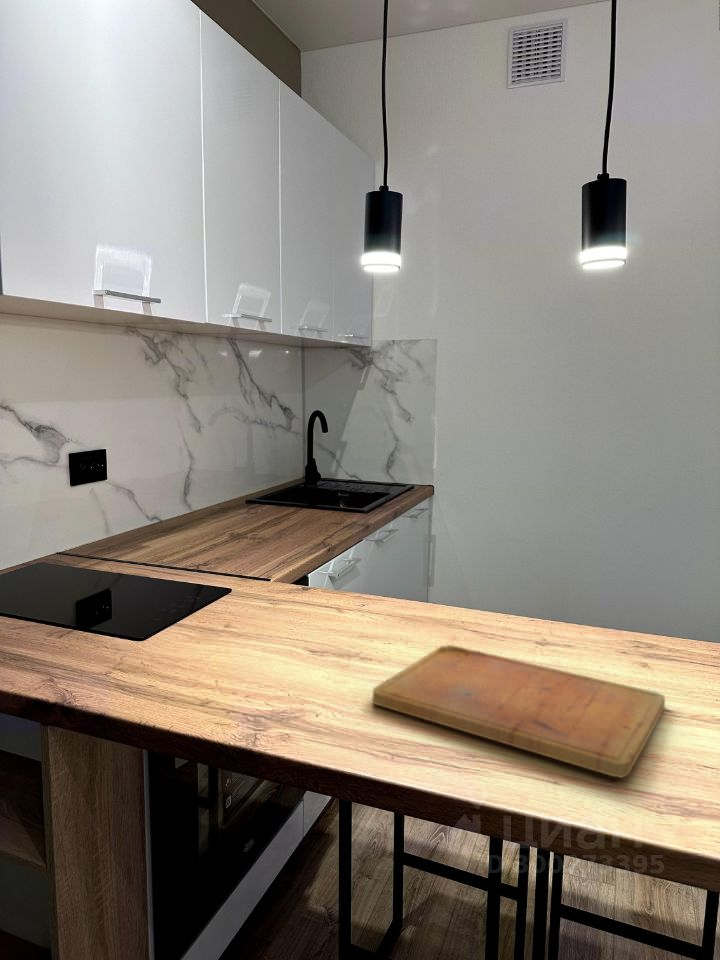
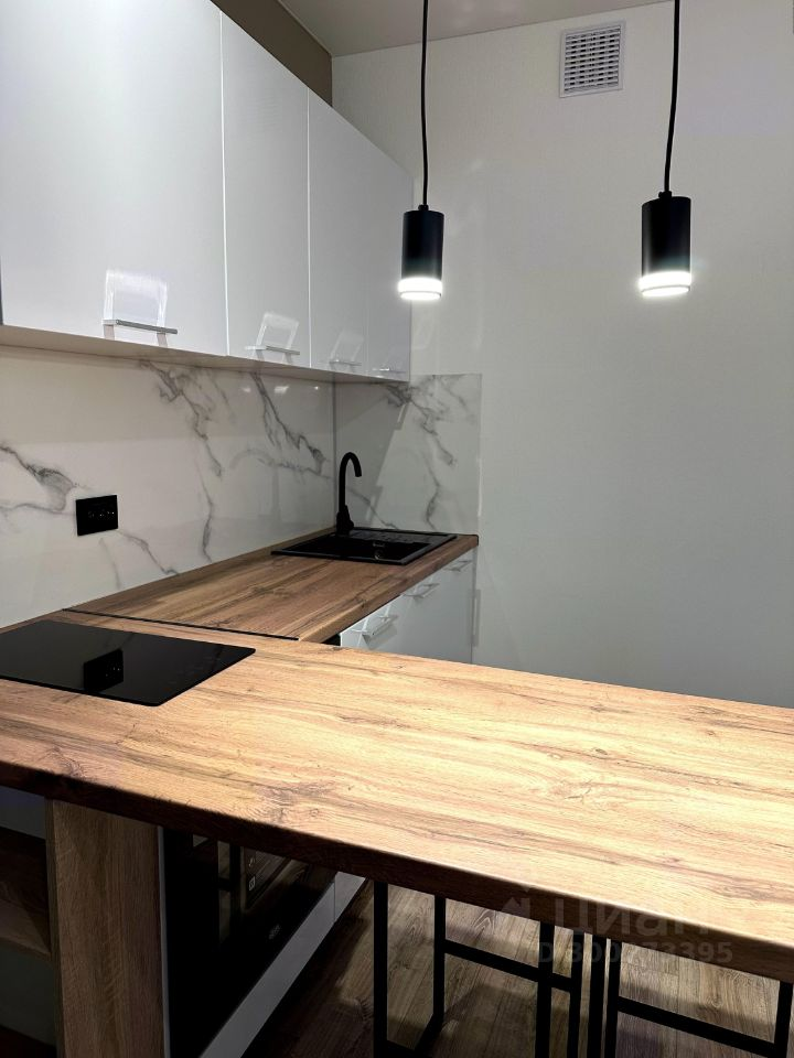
- cutting board [372,644,666,779]
